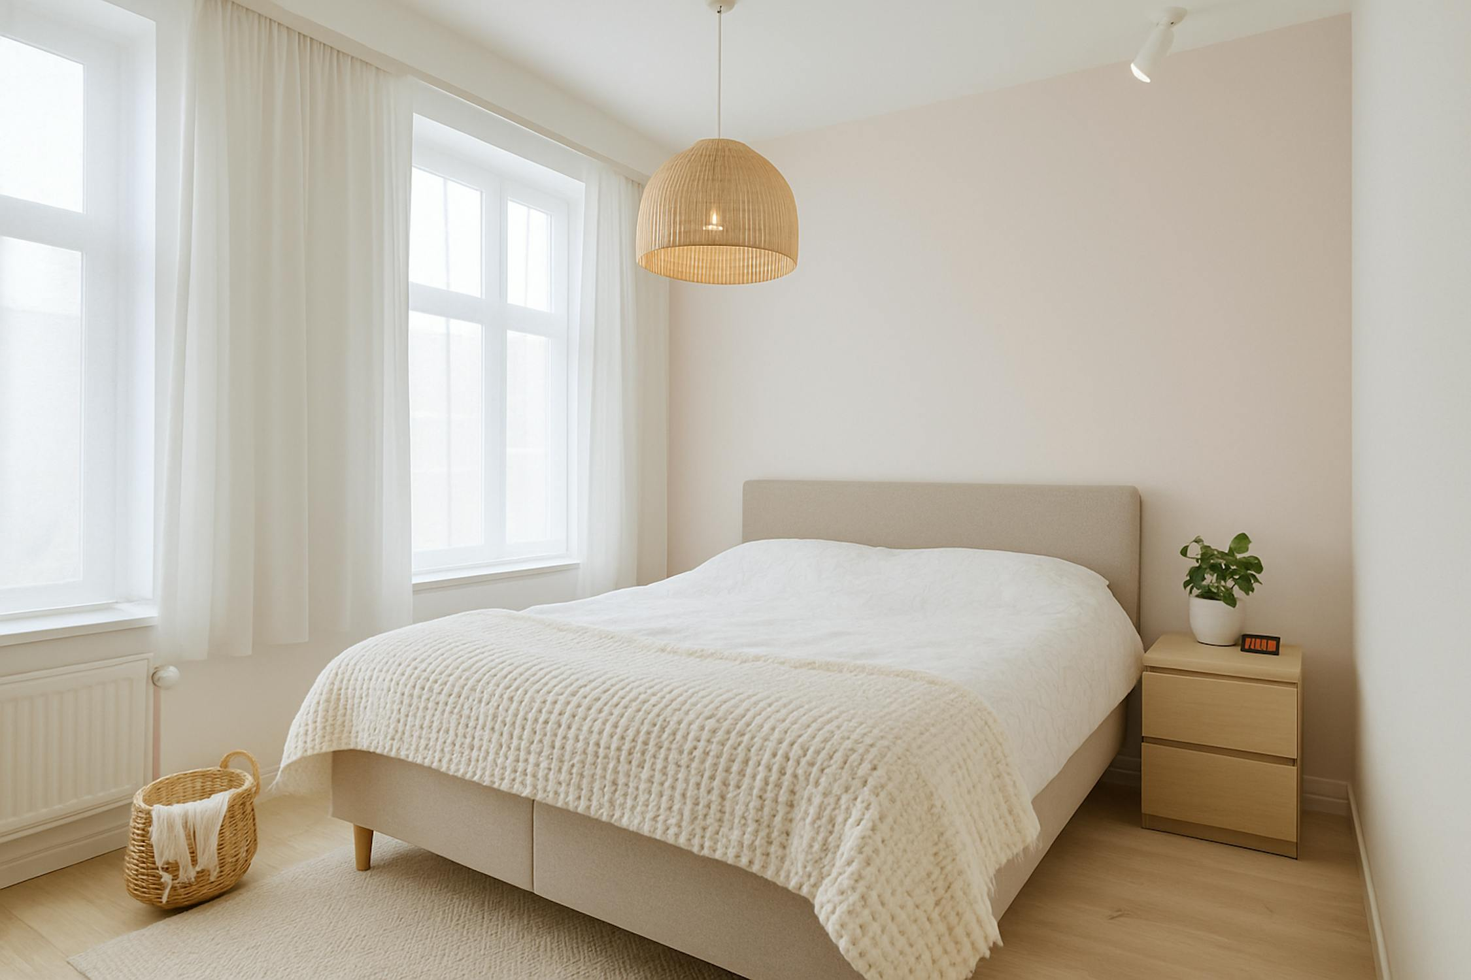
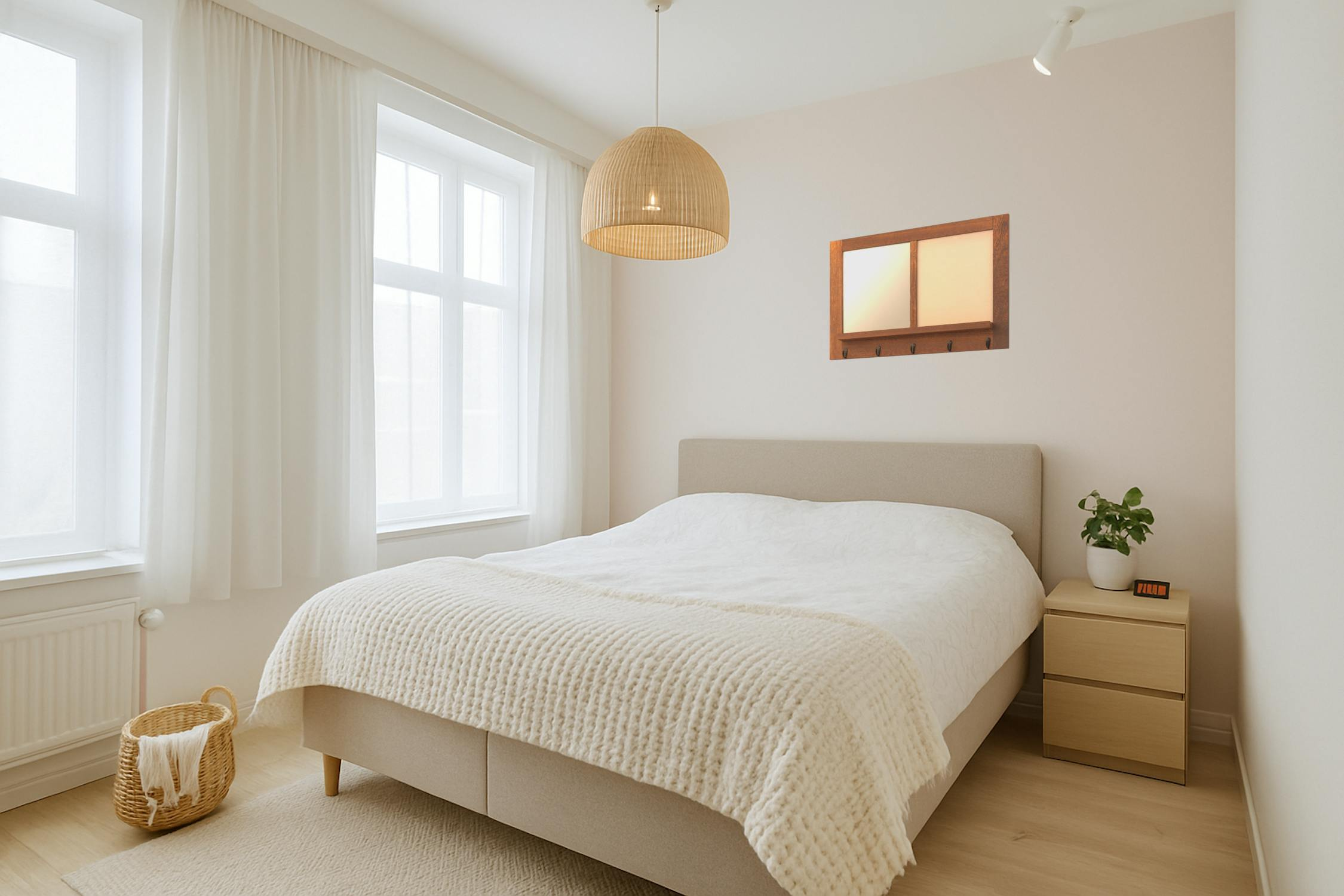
+ writing board [829,213,1010,361]
